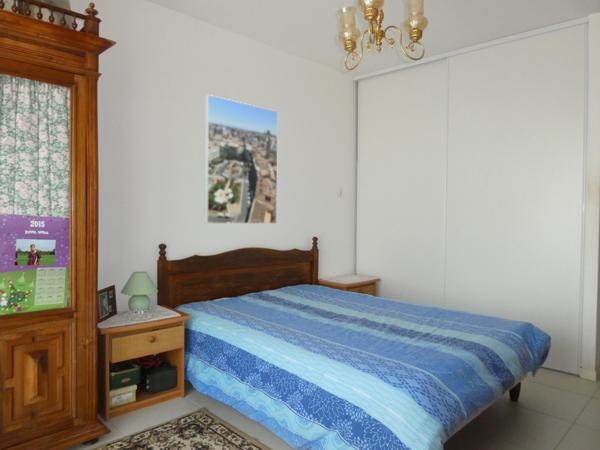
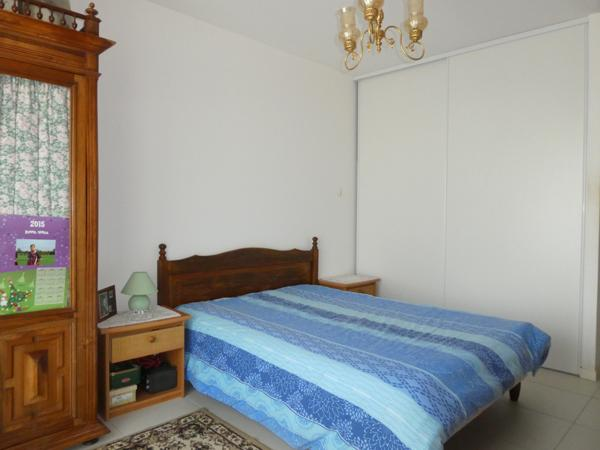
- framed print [204,94,279,225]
